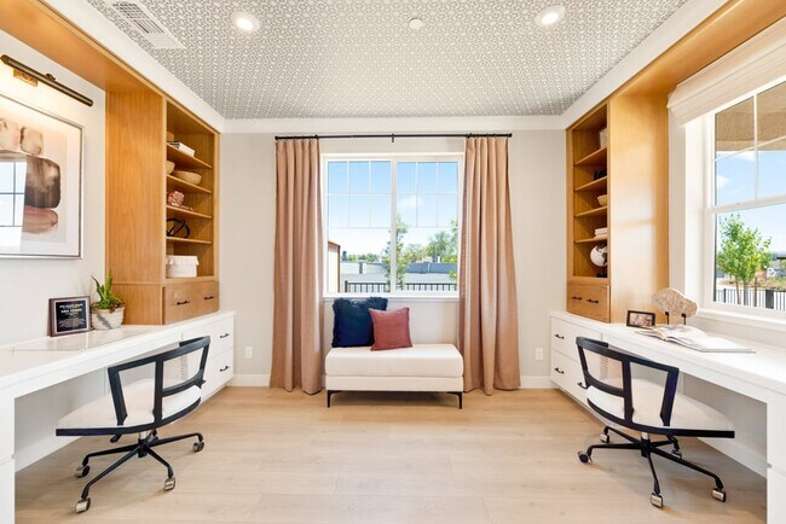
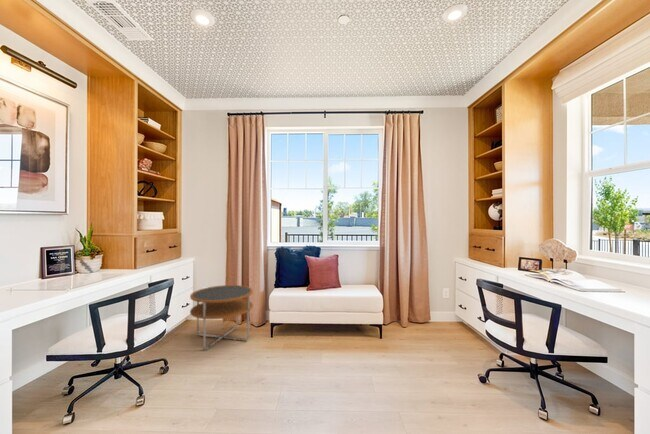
+ side table [189,284,254,351]
